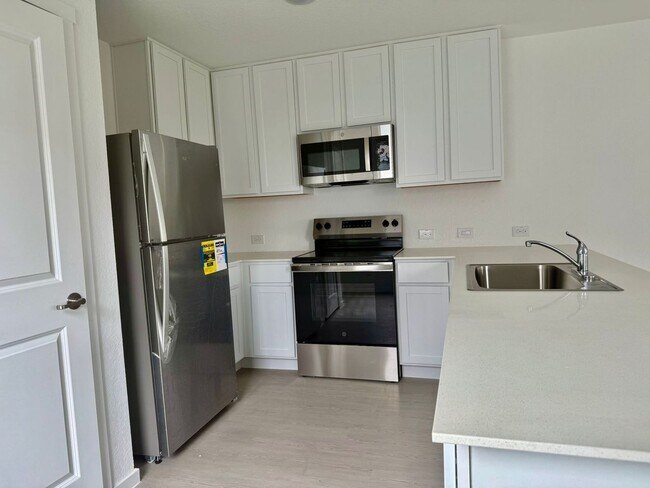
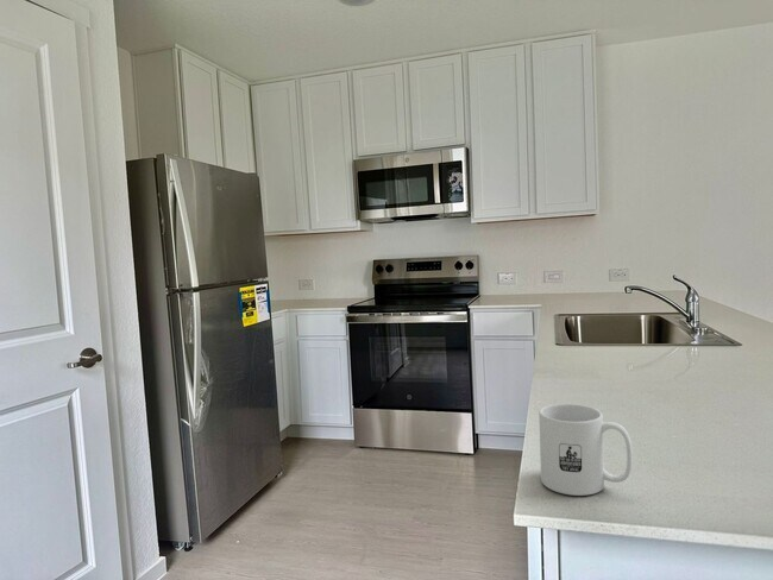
+ mug [538,403,634,497]
